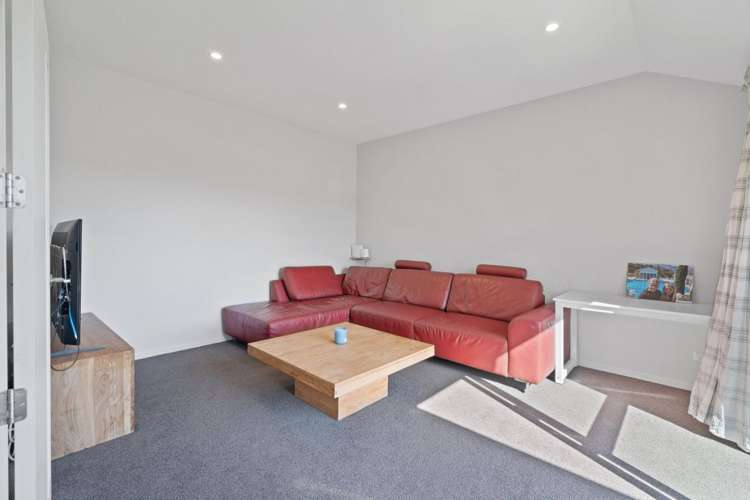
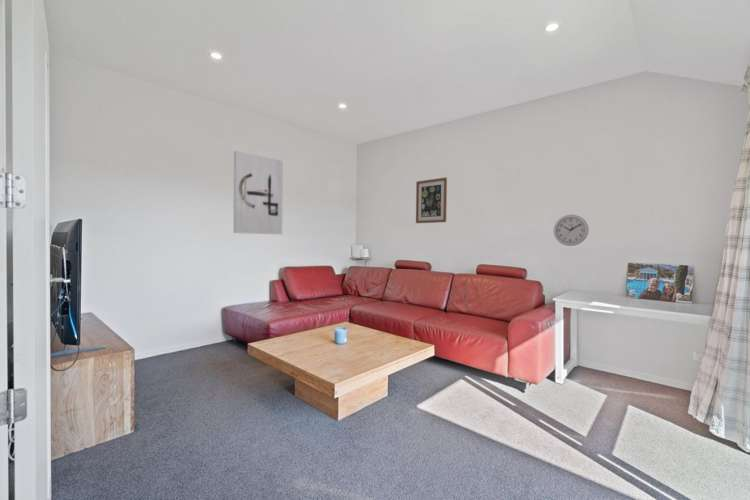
+ wall art [233,150,284,235]
+ wall clock [553,214,590,247]
+ wall art [415,176,448,224]
